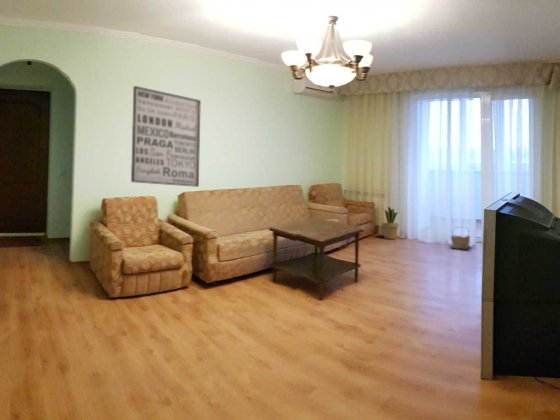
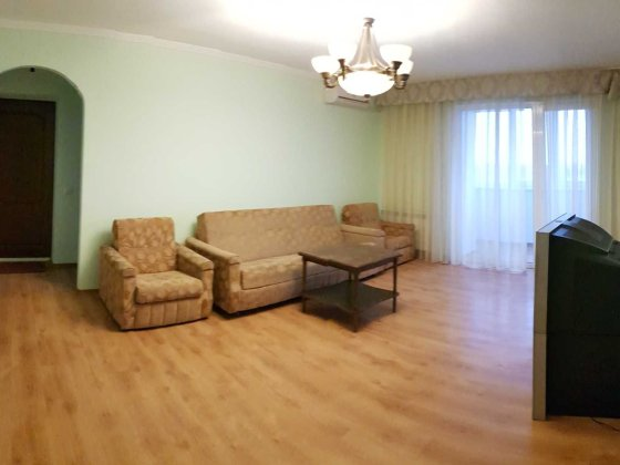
- wall art [130,85,202,188]
- basket [450,226,471,249]
- potted plant [381,206,399,240]
